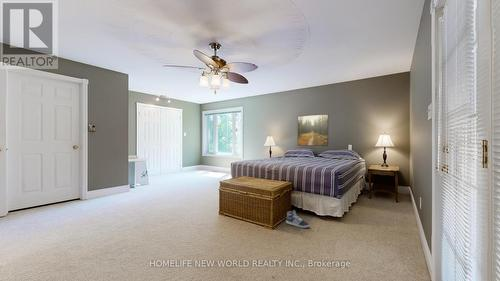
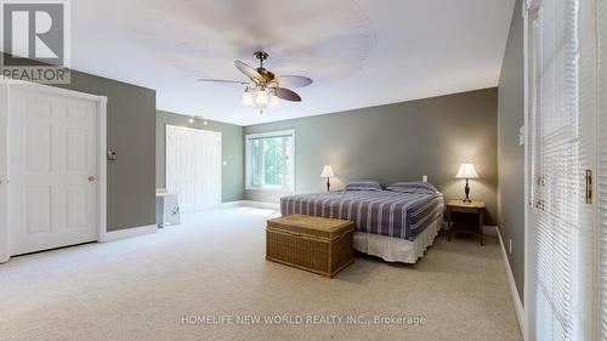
- sneaker [285,209,311,229]
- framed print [297,113,329,147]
